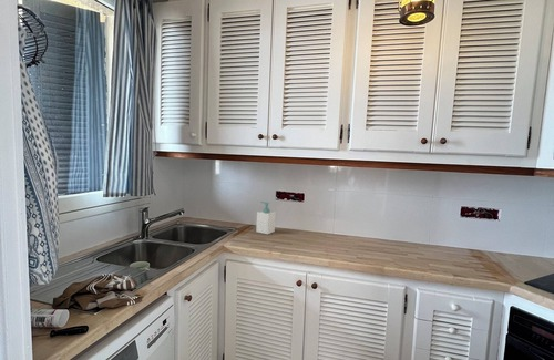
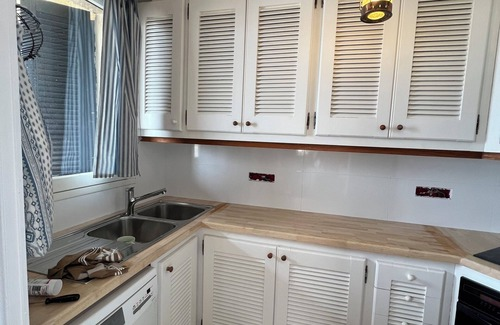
- soap bottle [255,200,277,235]
